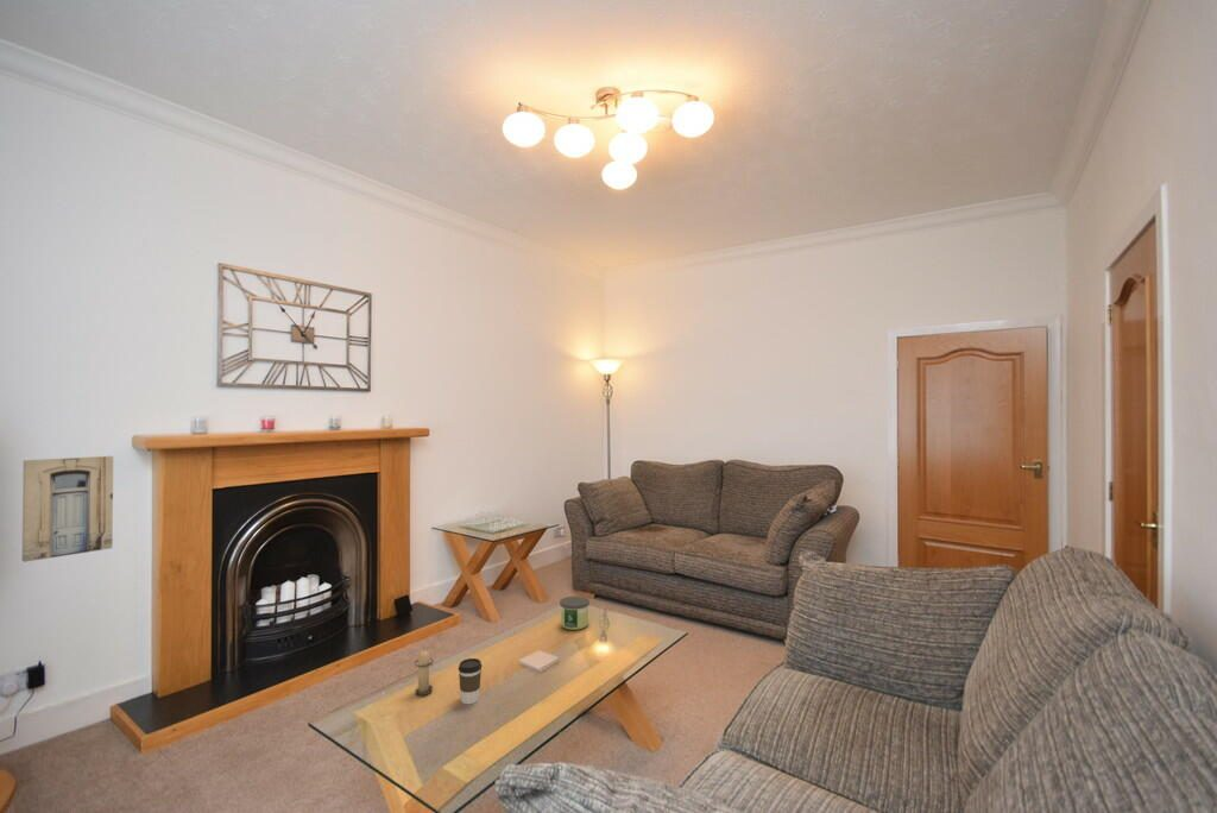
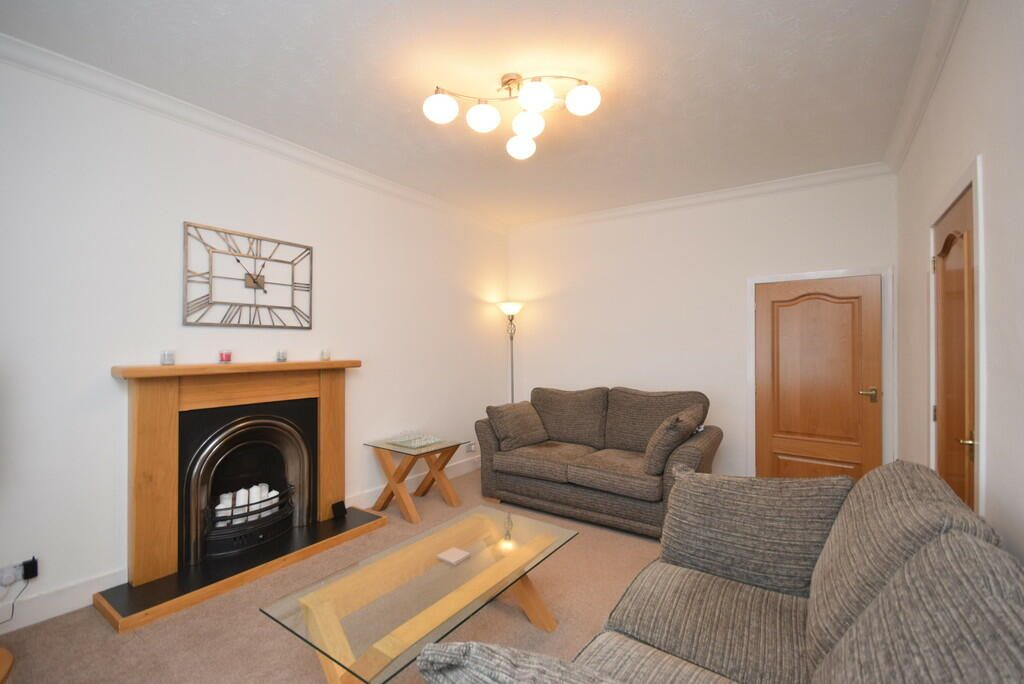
- coffee cup [458,657,483,705]
- wall art [21,455,114,563]
- candle [559,595,591,631]
- candle [414,647,435,697]
